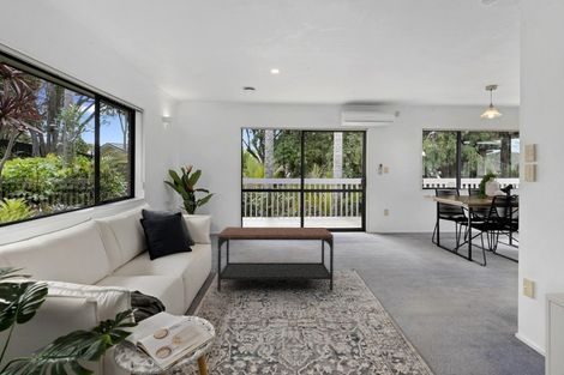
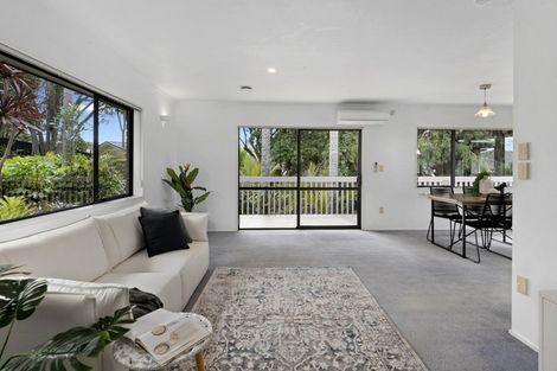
- coffee table [216,226,335,292]
